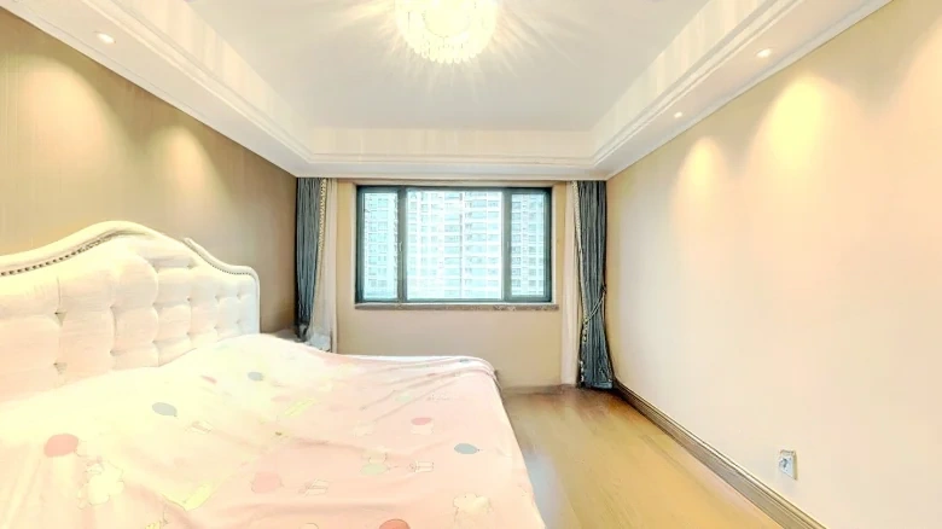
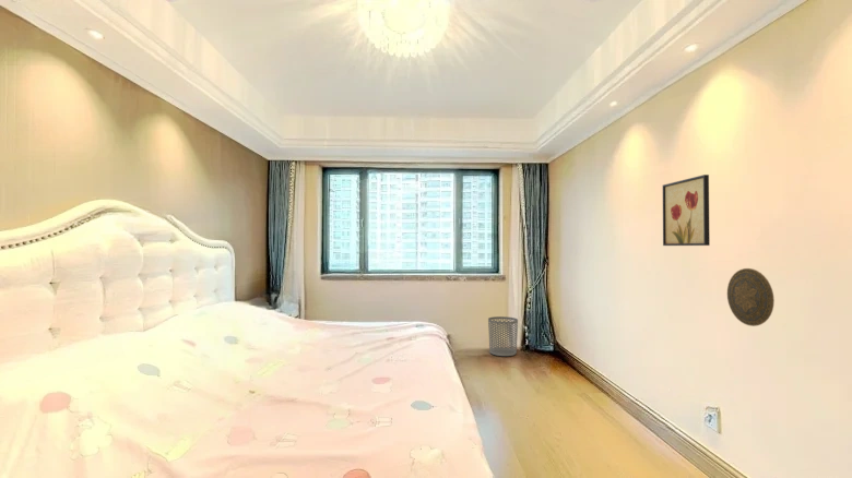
+ wall art [662,174,711,247]
+ decorative plate [726,267,776,327]
+ waste bin [487,315,519,357]
